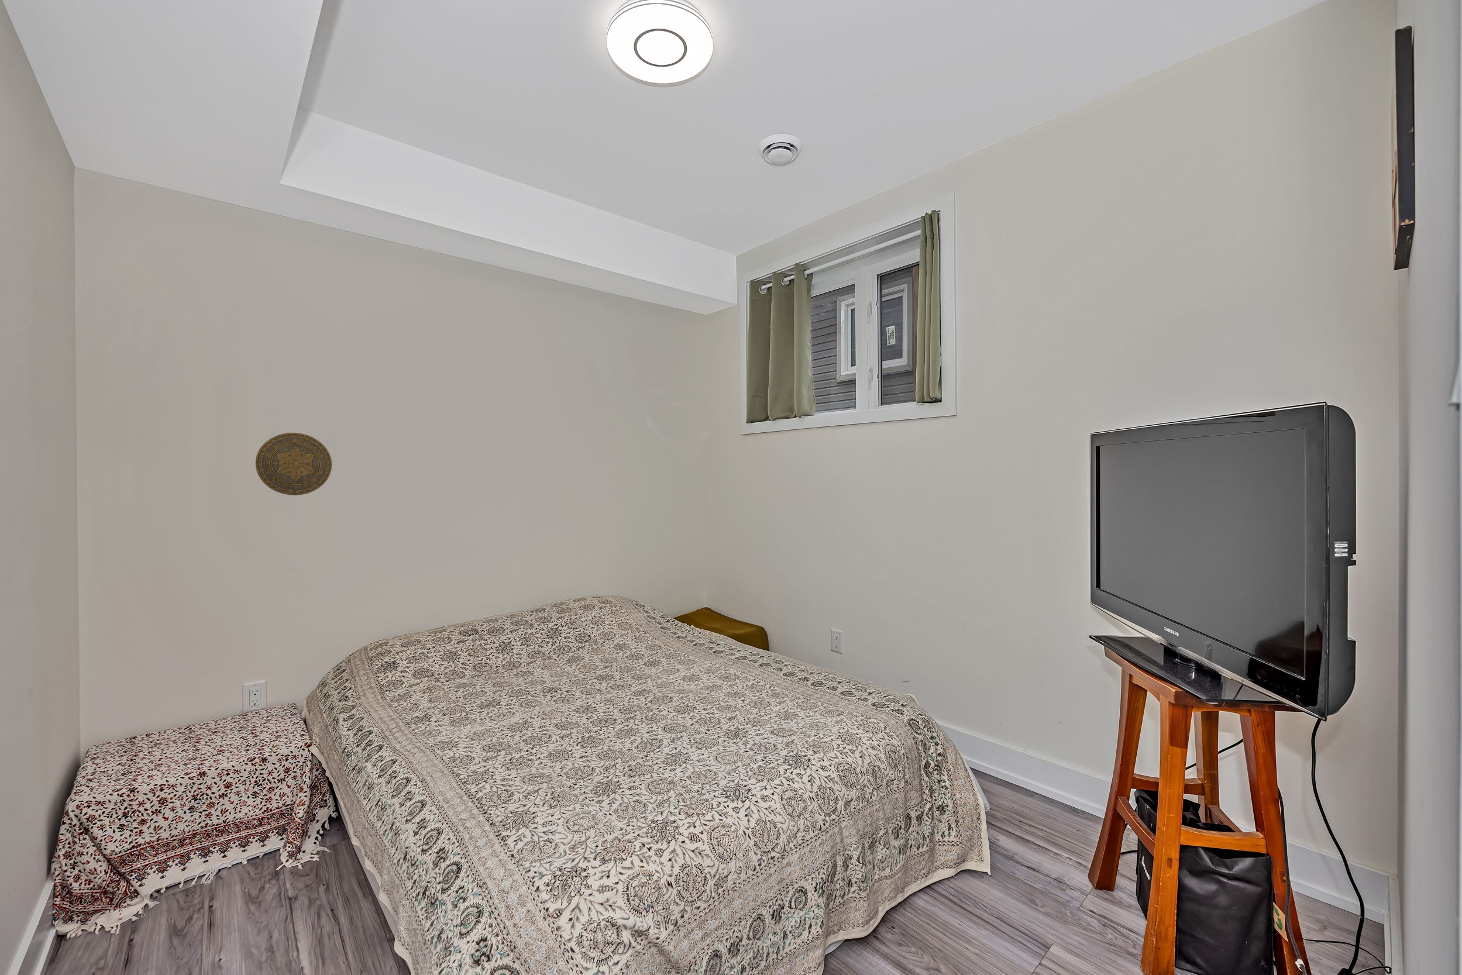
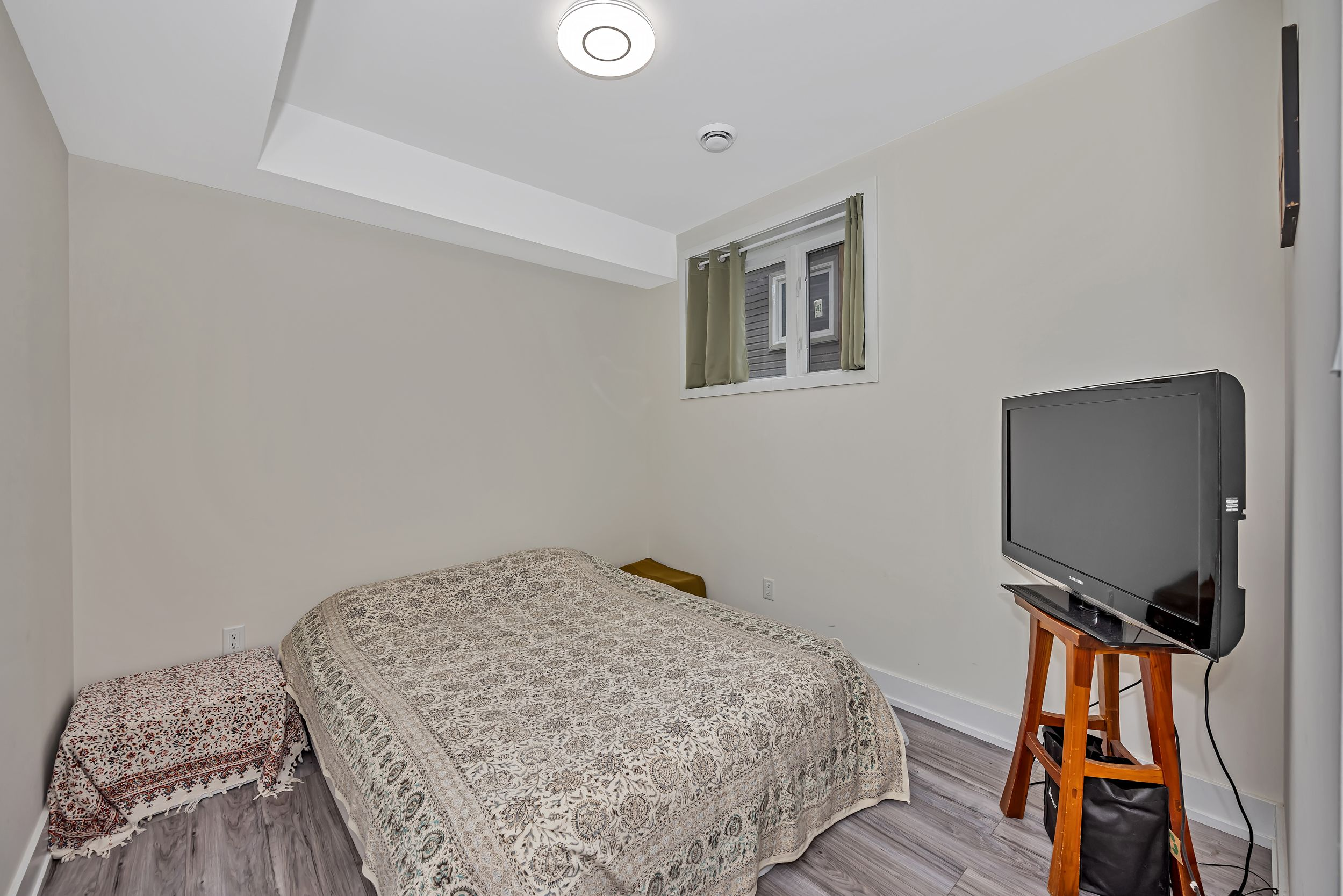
- decorative plate [255,432,332,496]
